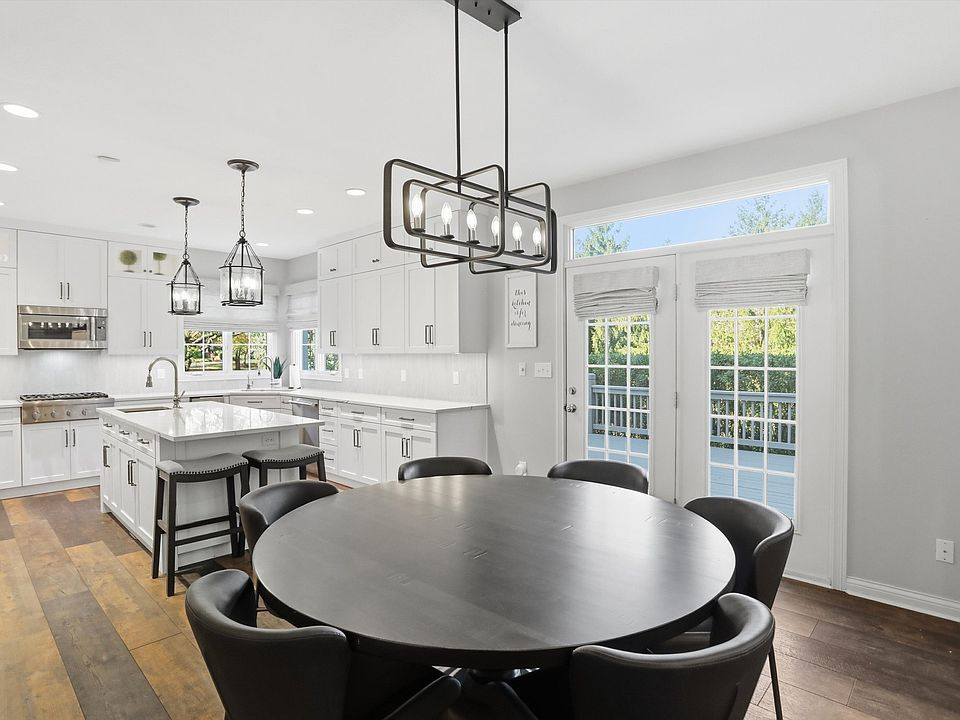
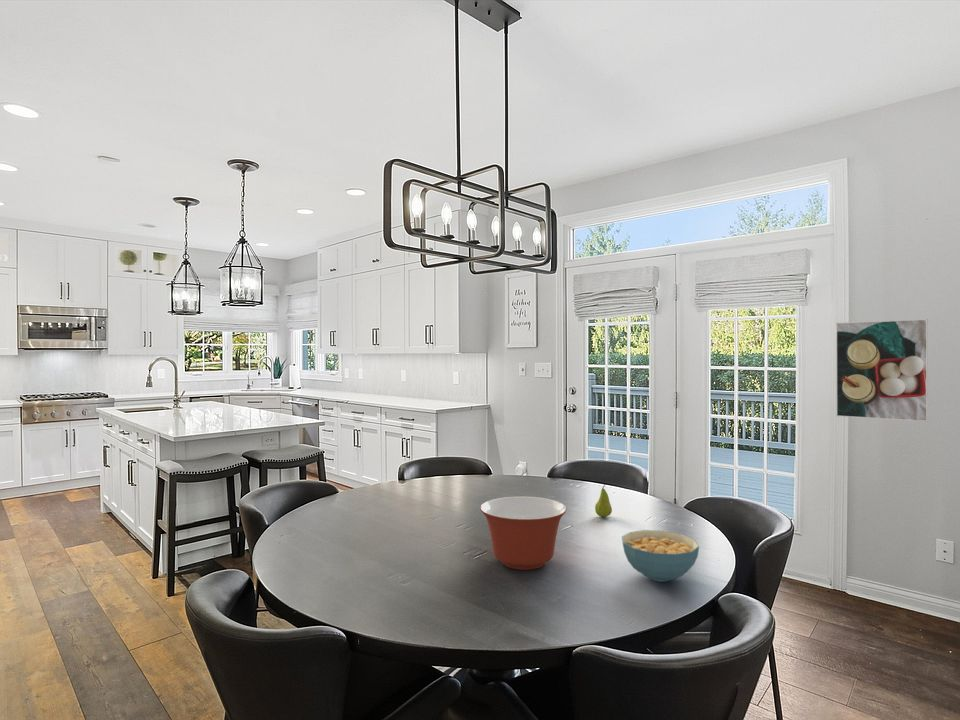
+ mixing bowl [479,496,568,571]
+ fruit [594,484,613,518]
+ cereal bowl [621,529,700,583]
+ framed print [835,318,929,422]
